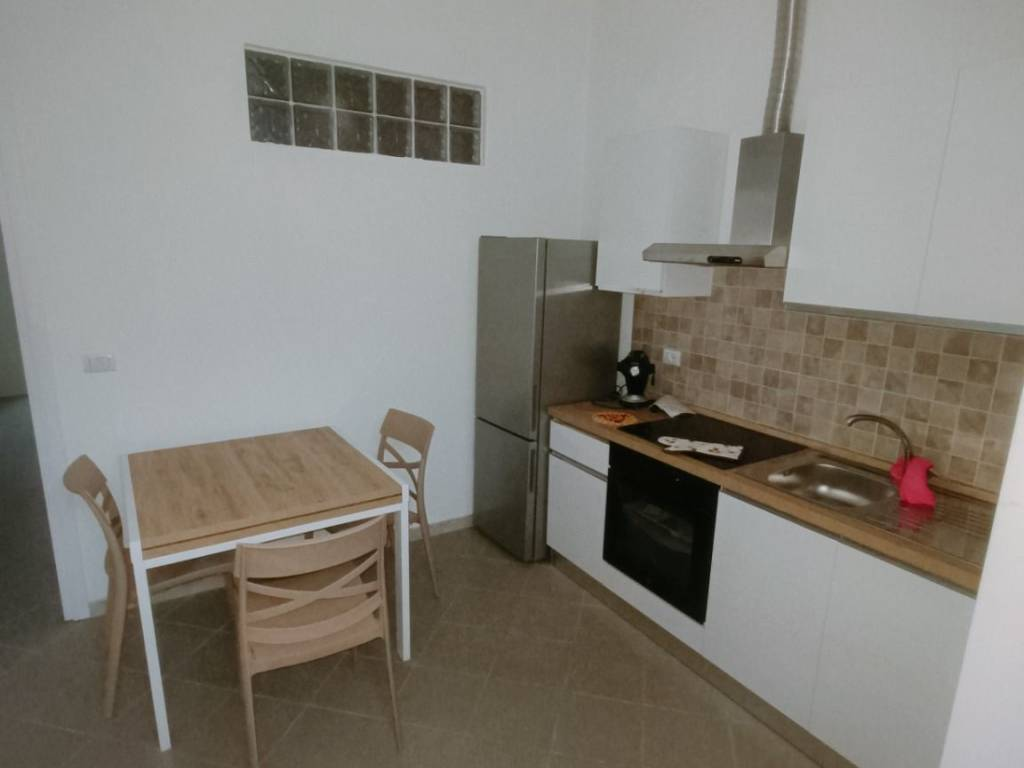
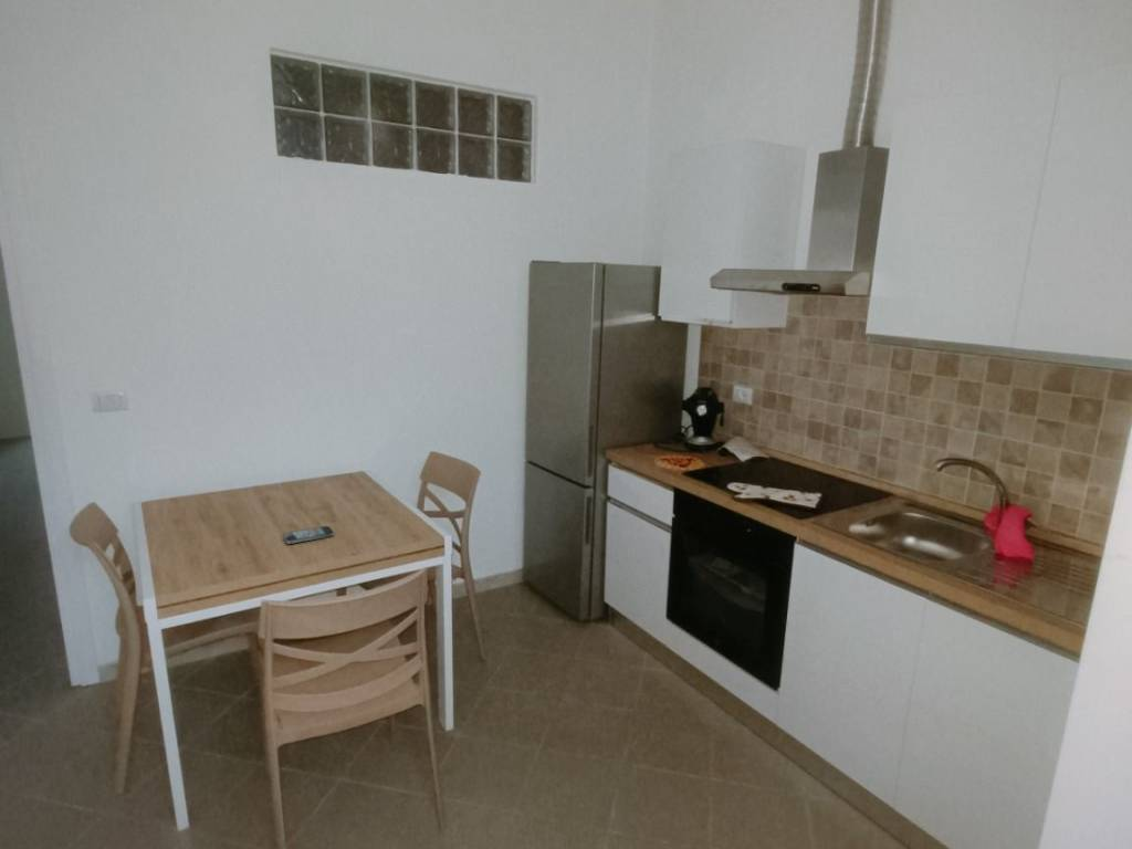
+ smartphone [282,525,335,545]
